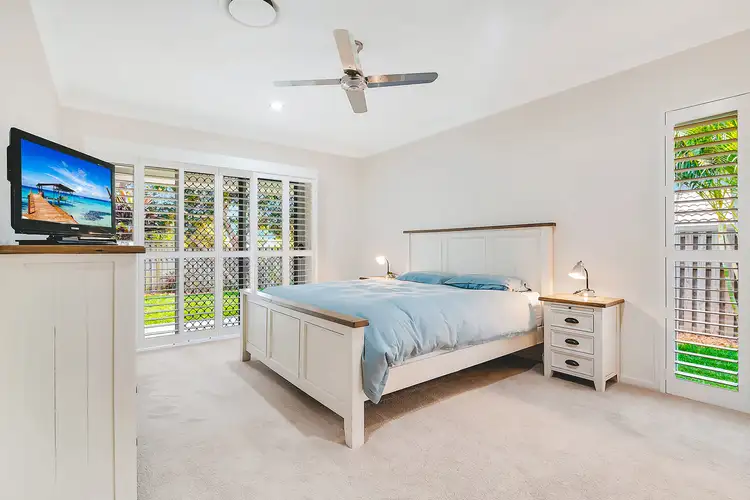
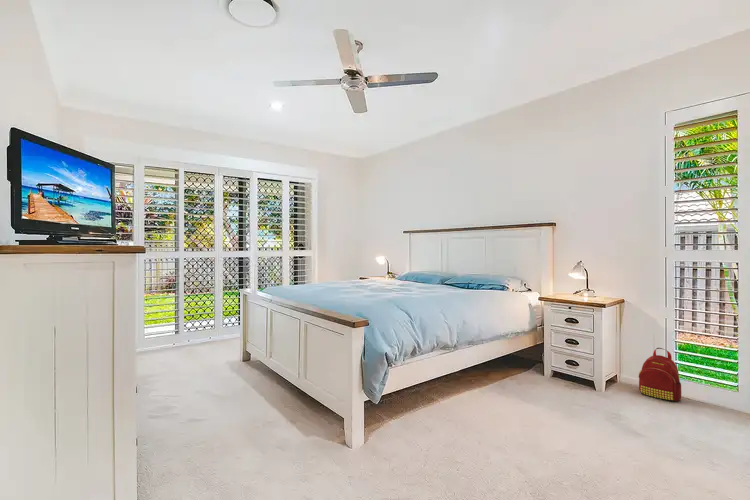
+ backpack [637,347,682,403]
